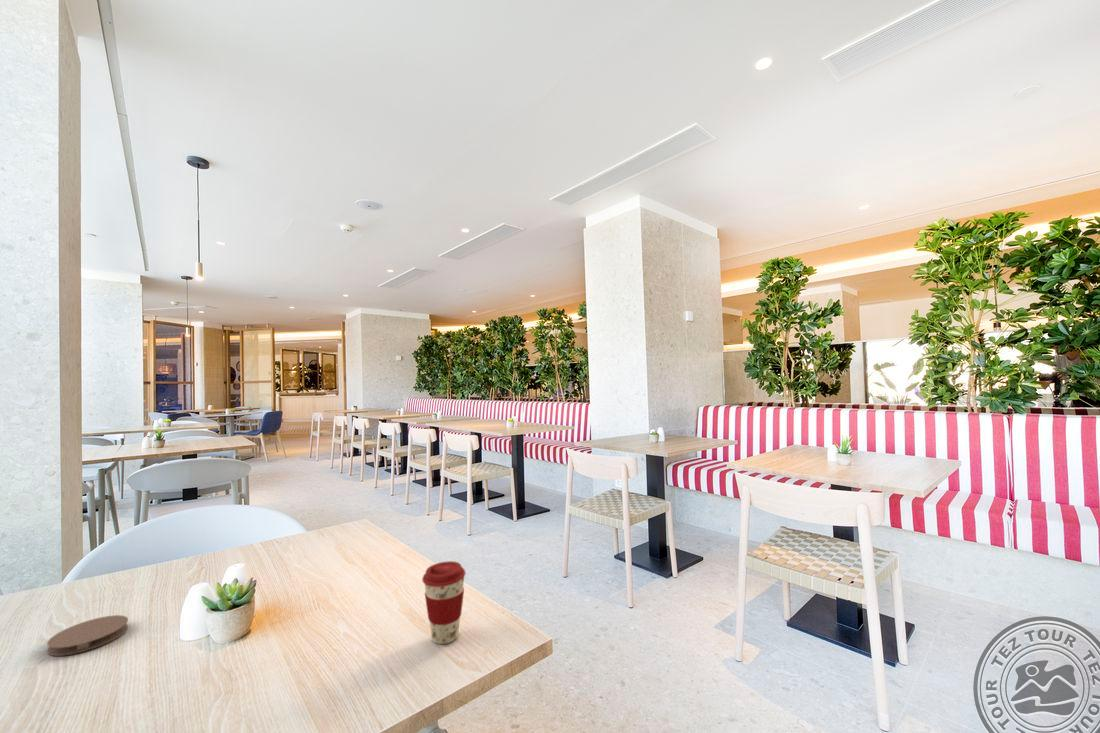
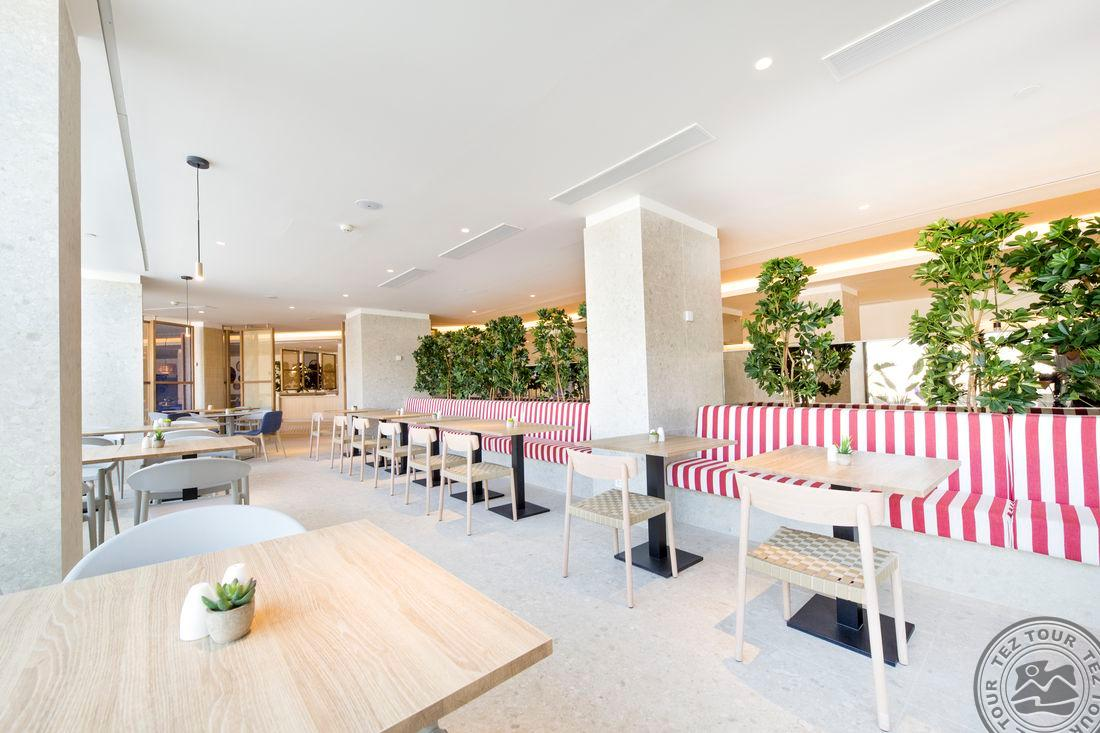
- coaster [46,614,129,657]
- coffee cup [421,560,466,645]
